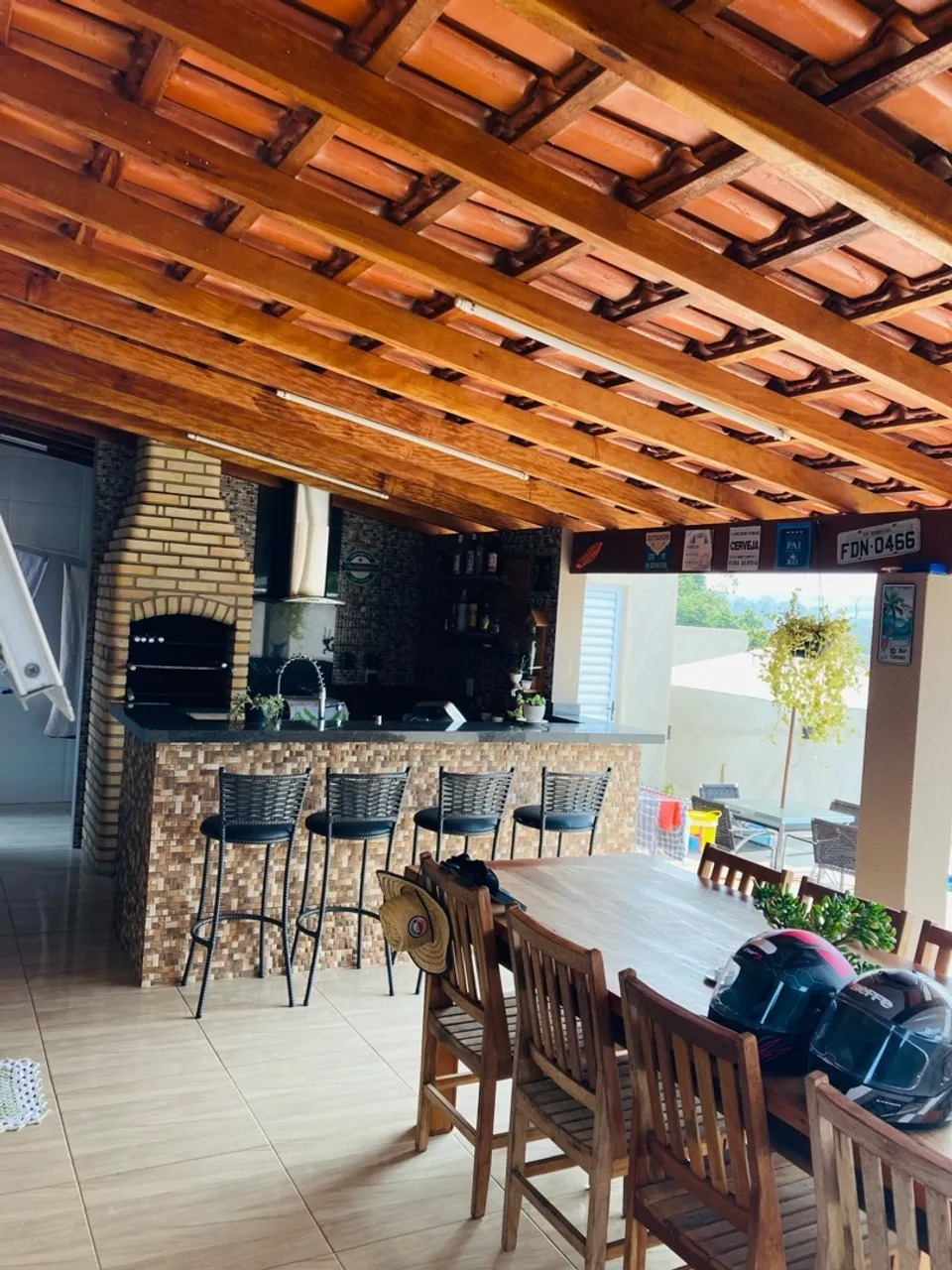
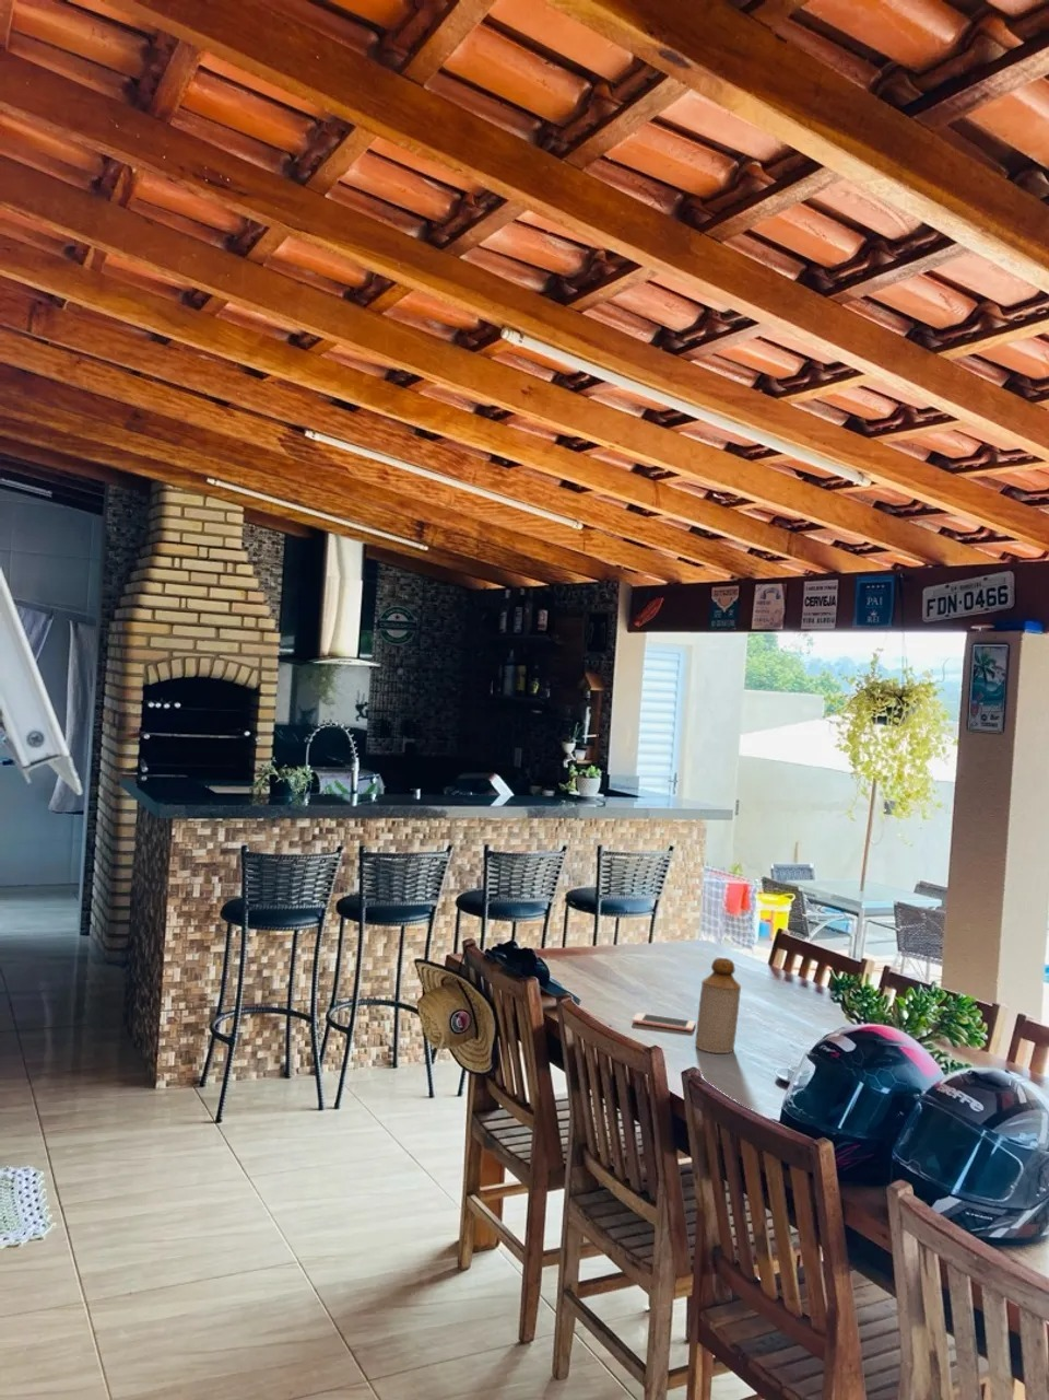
+ bottle [694,957,742,1054]
+ cell phone [631,1012,696,1033]
